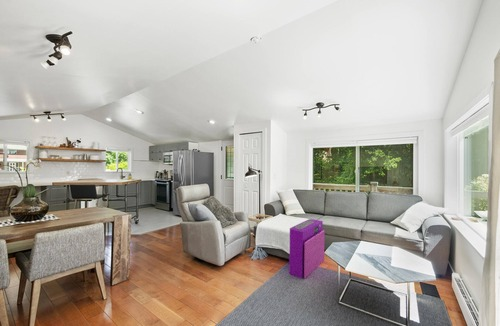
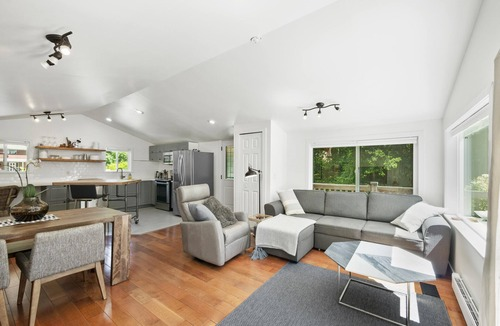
- air purifier [288,218,325,280]
